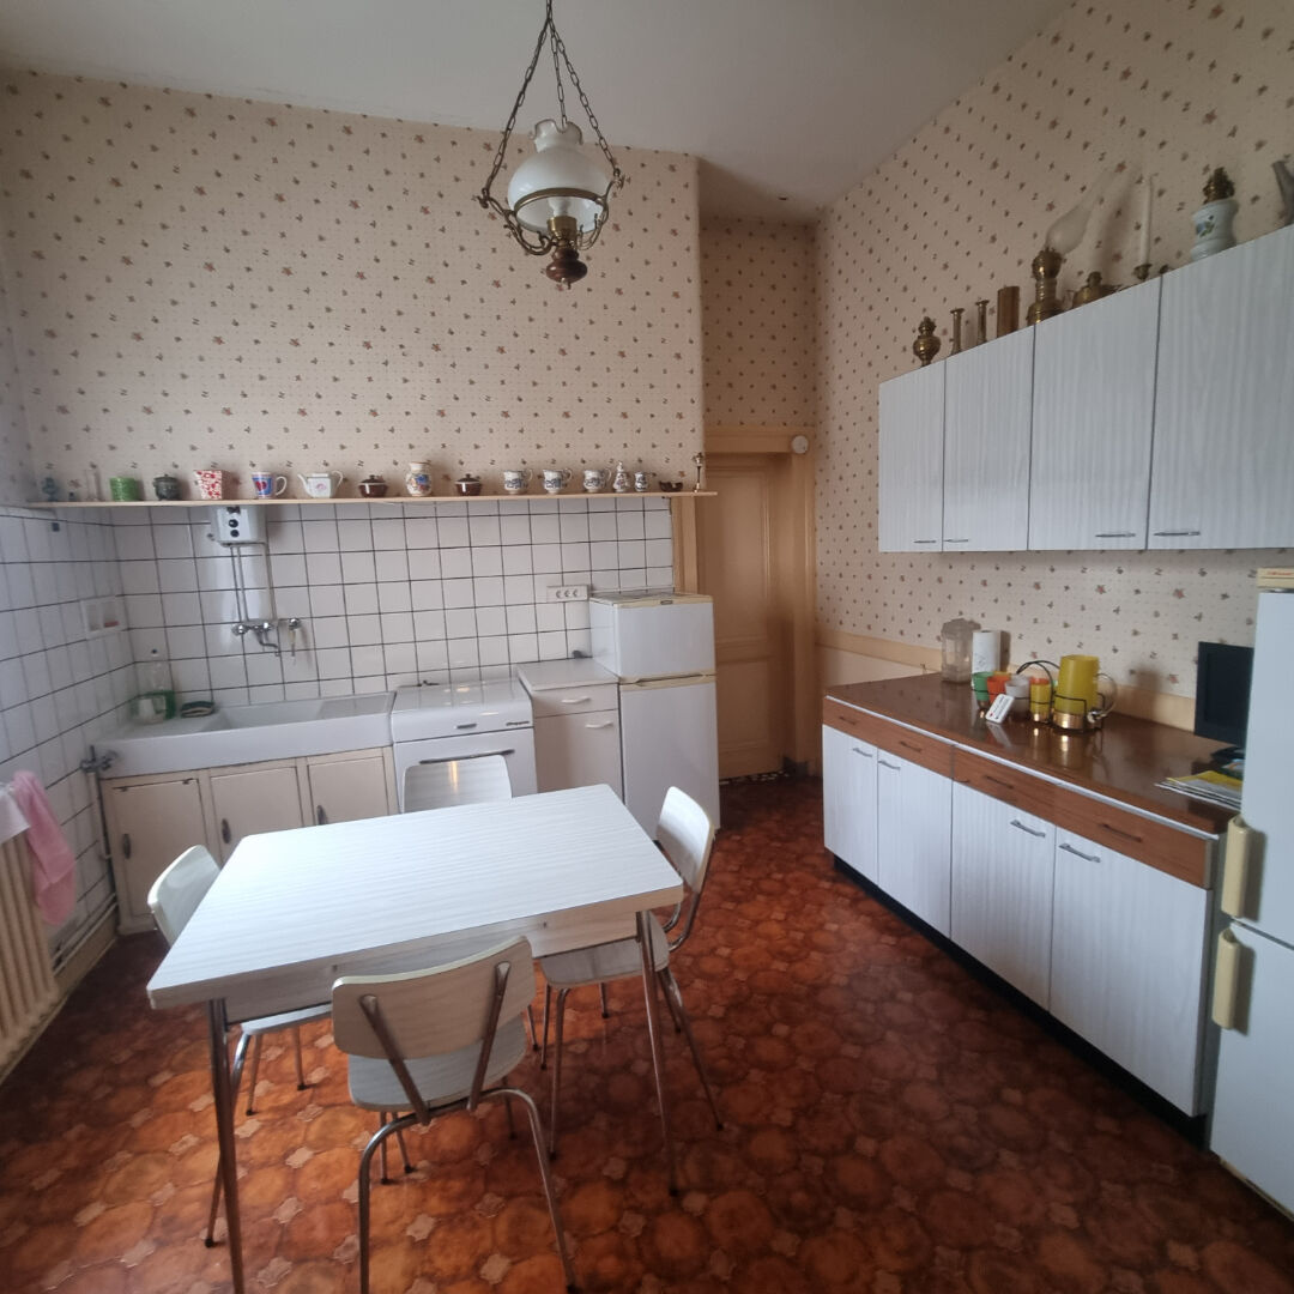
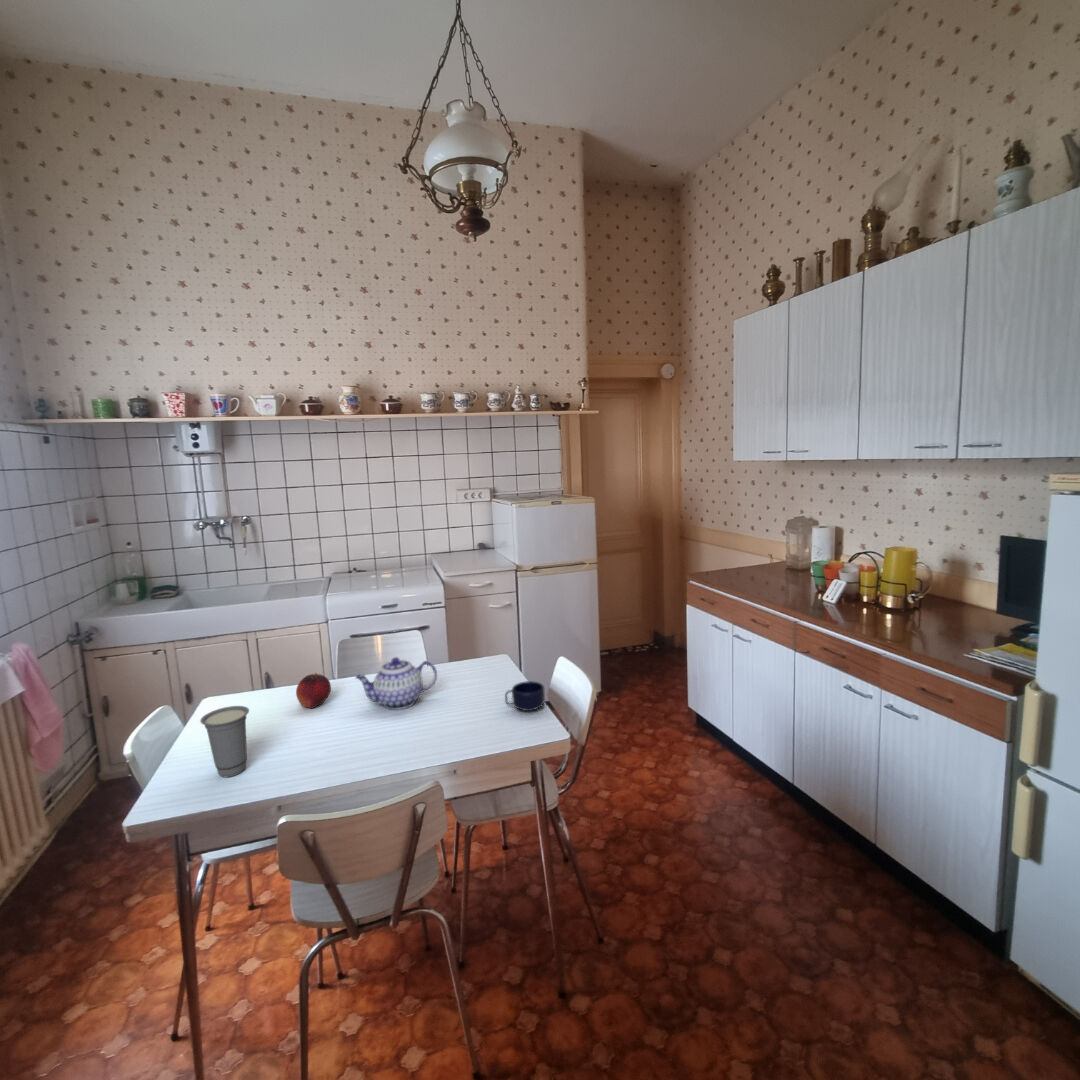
+ teapot [354,656,438,711]
+ cup [199,705,250,778]
+ mug [504,680,546,712]
+ fruit [295,672,332,710]
